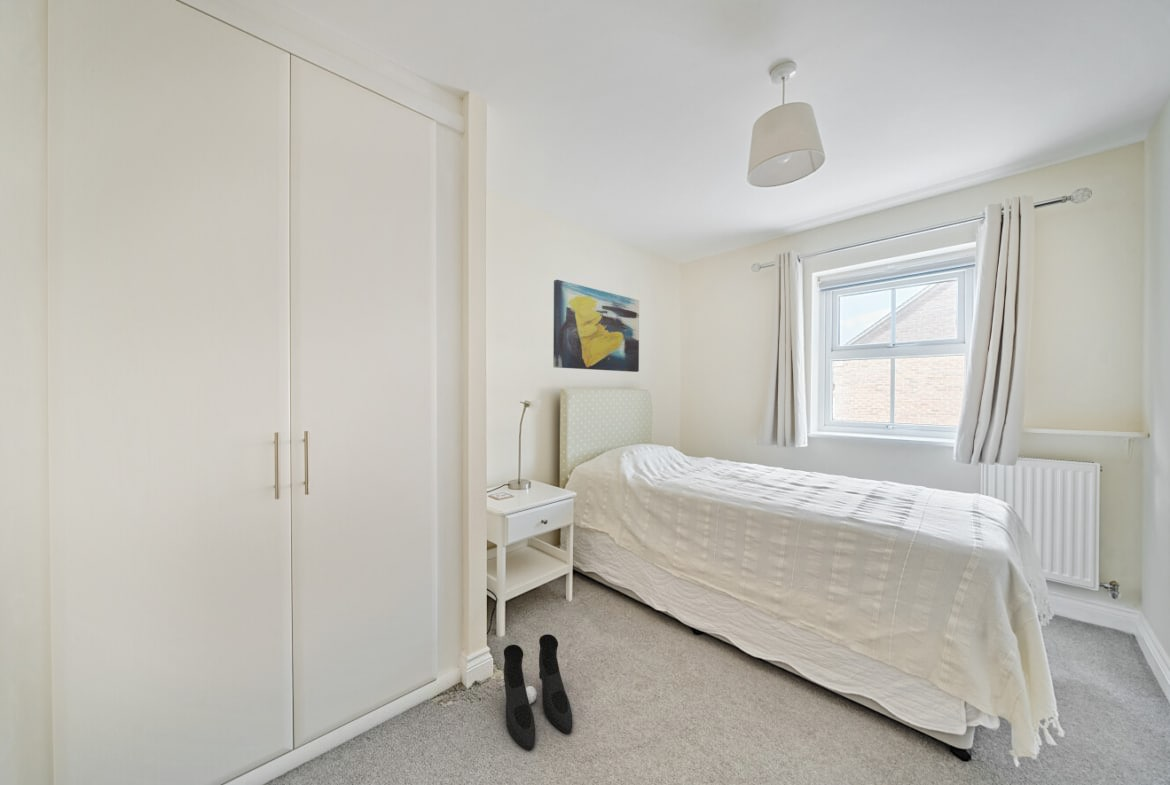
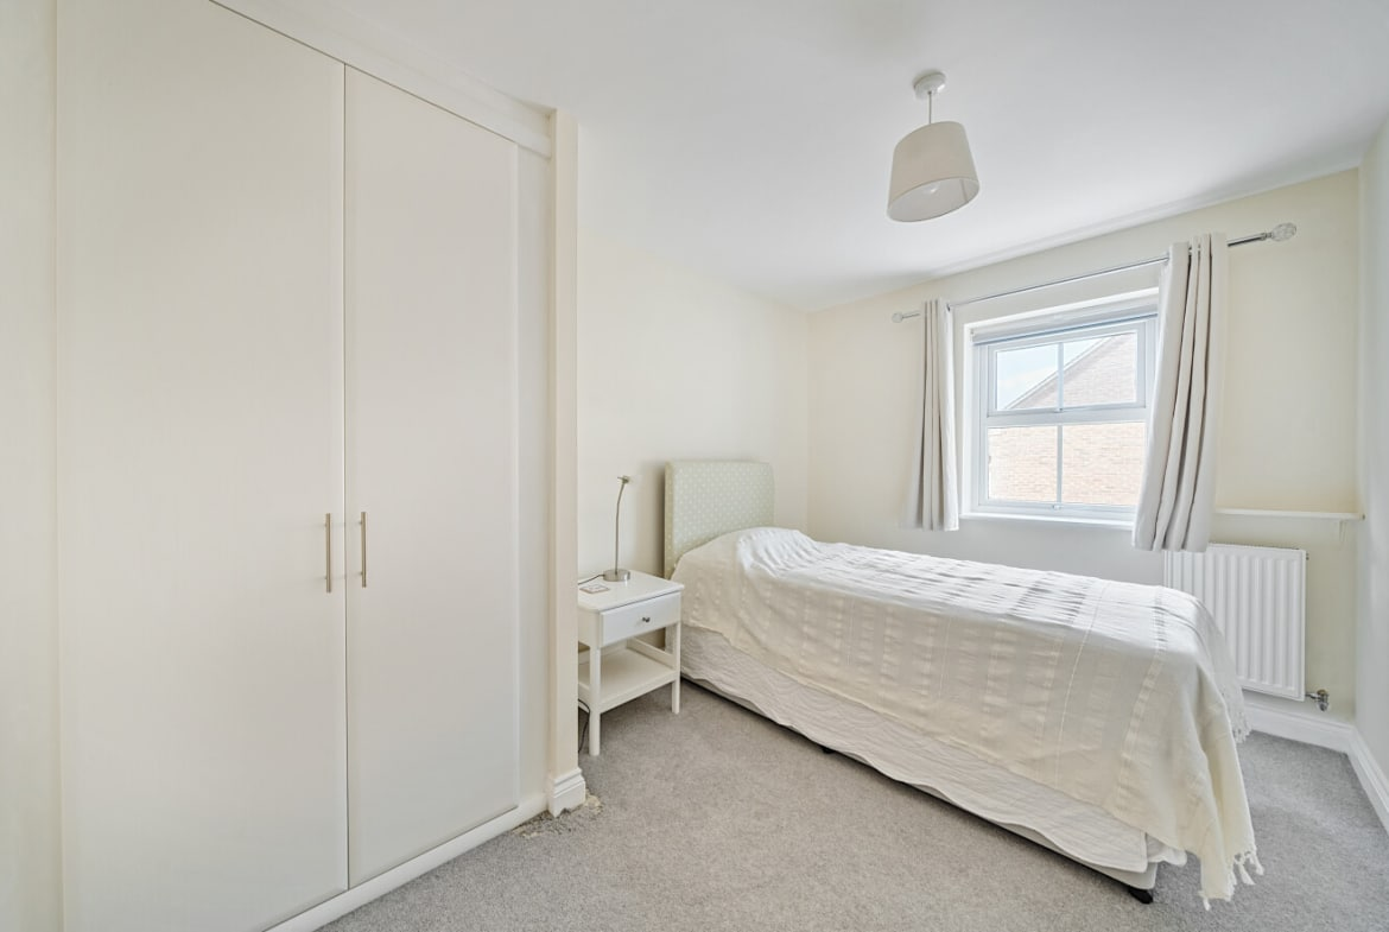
- wall art [552,279,640,373]
- boots [503,633,574,752]
